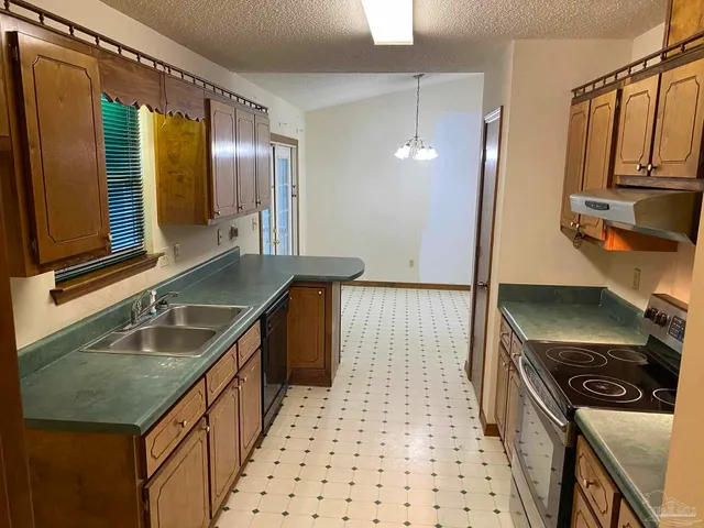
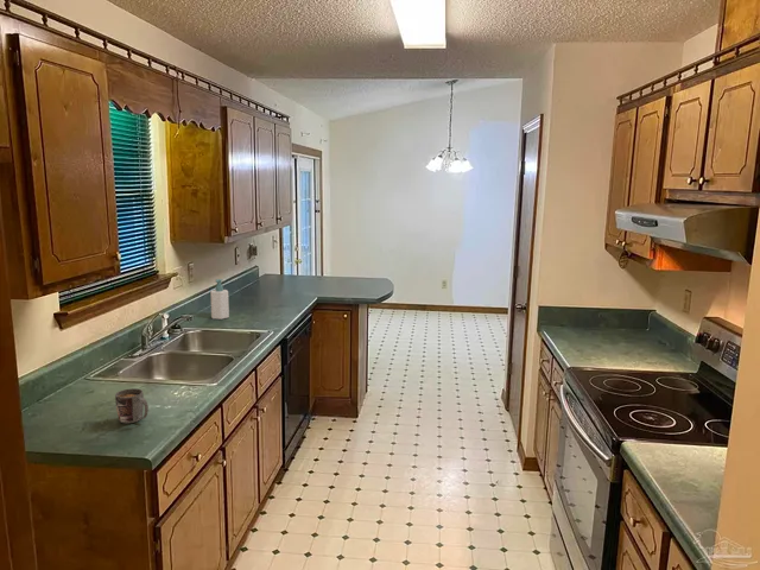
+ mug [114,387,150,424]
+ soap bottle [209,278,230,321]
